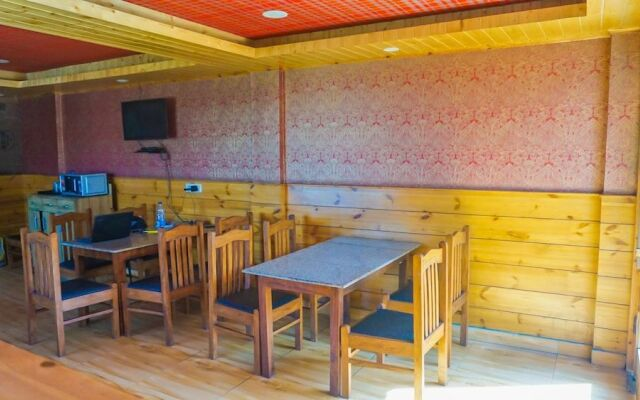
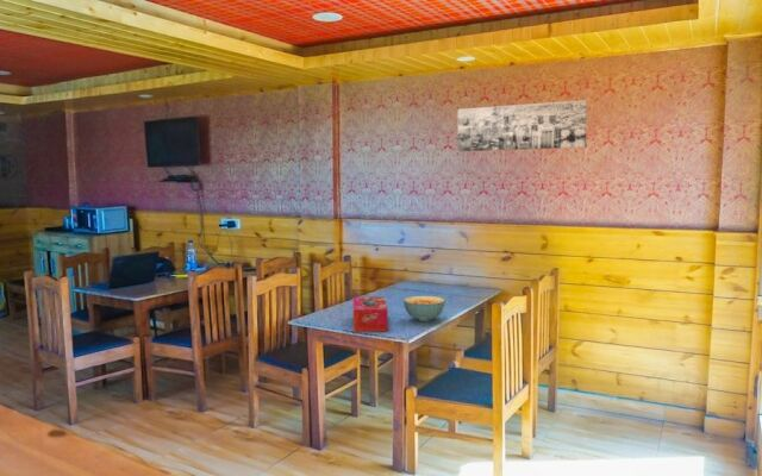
+ cereal bowl [402,295,446,322]
+ tissue box [351,295,389,333]
+ wall art [456,99,588,152]
